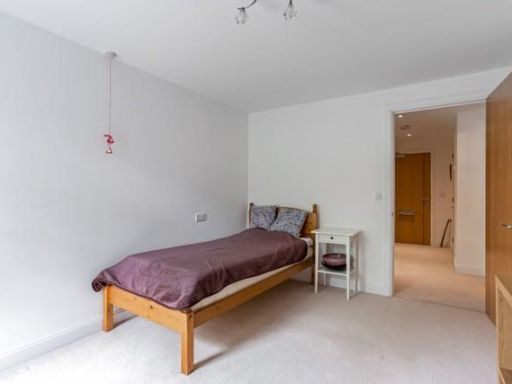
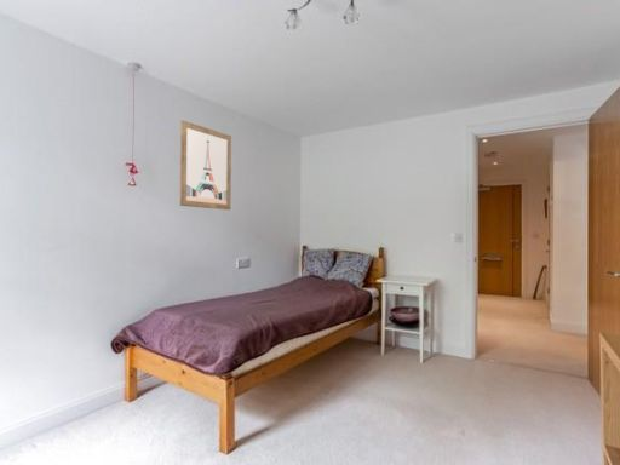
+ wall art [179,119,232,211]
